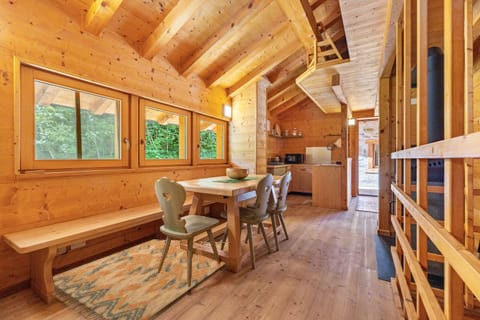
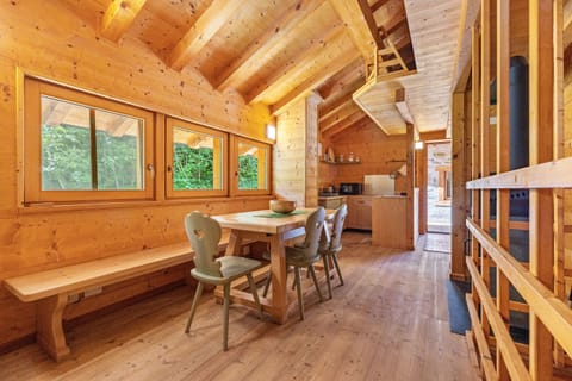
- rug [52,239,229,320]
